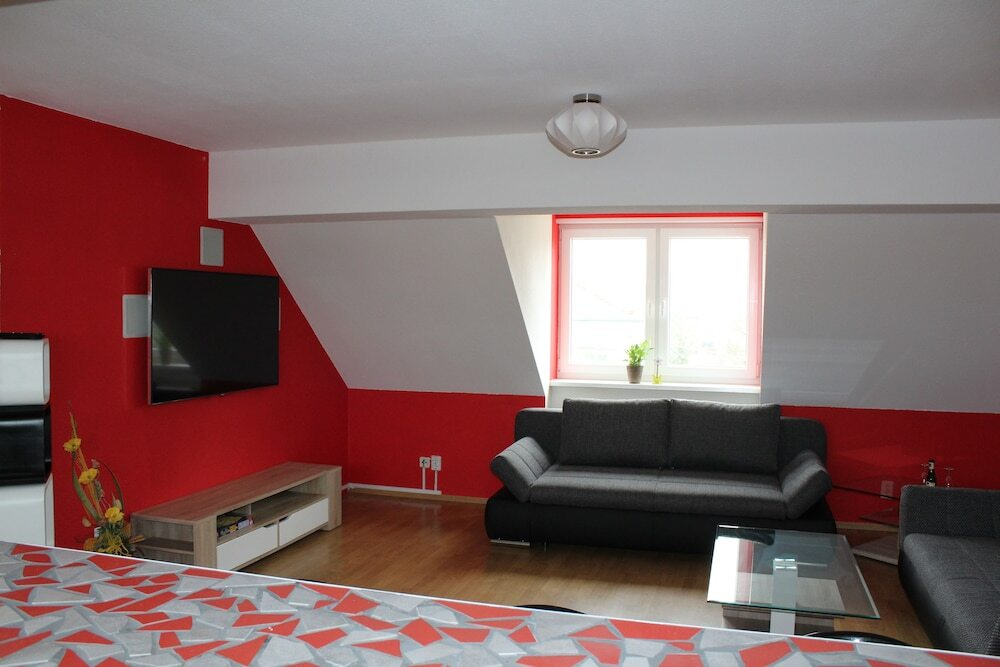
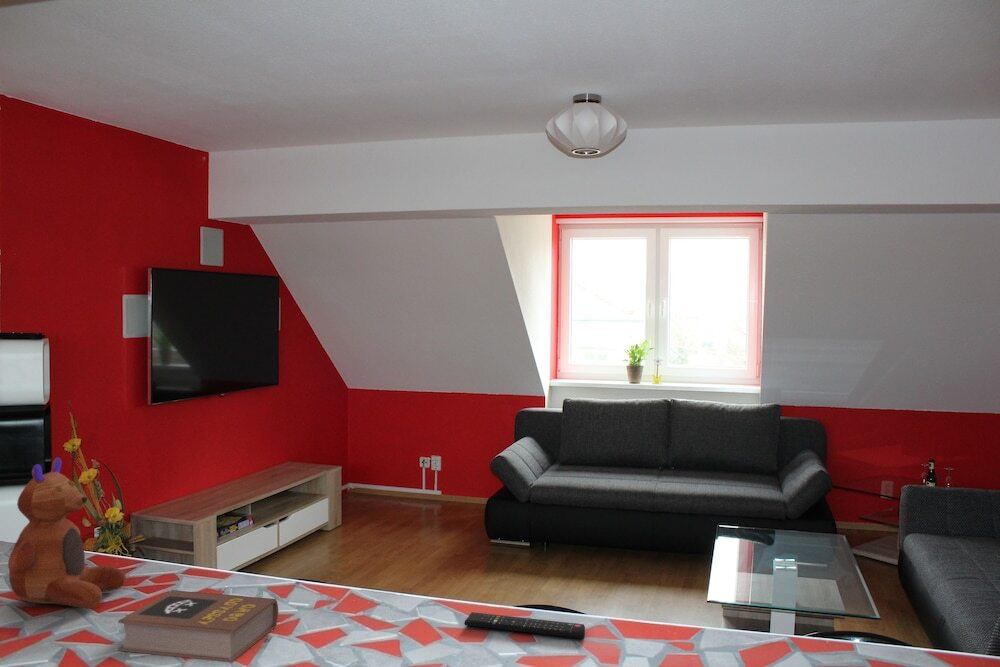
+ book [117,589,279,663]
+ remote control [464,611,586,639]
+ toy [7,457,127,609]
